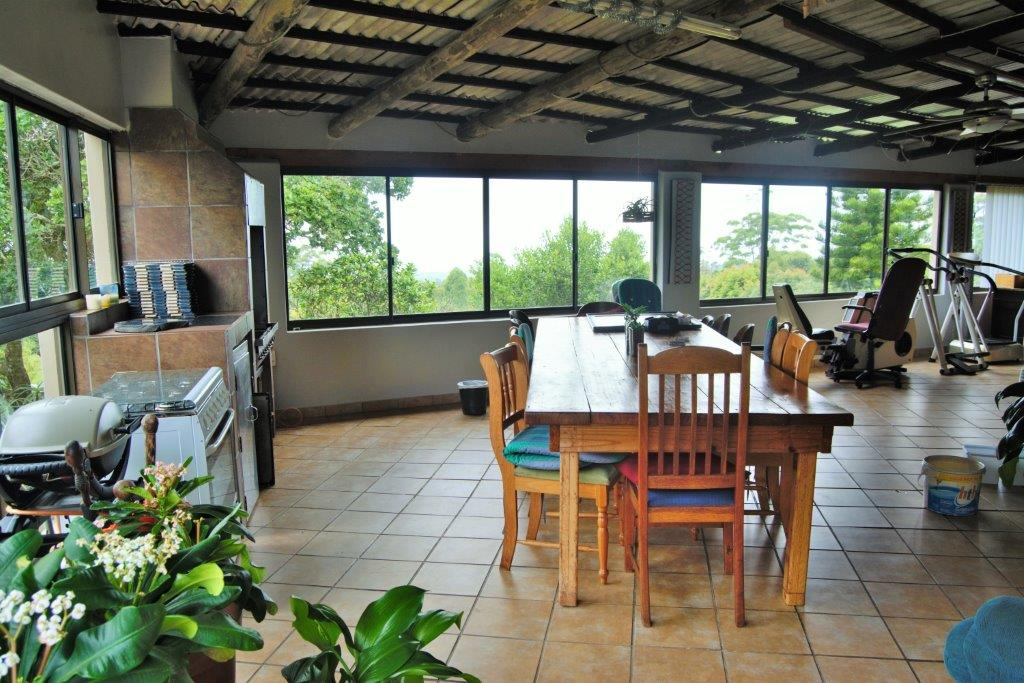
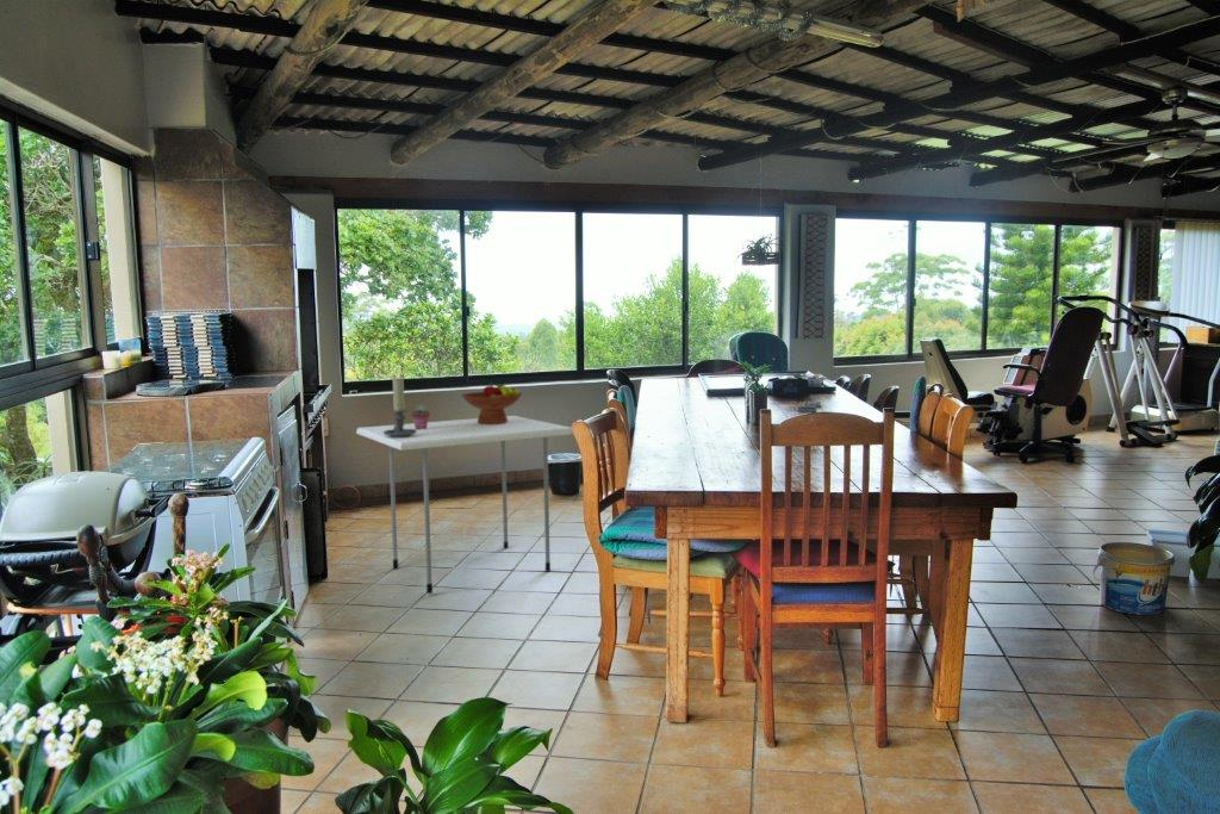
+ candle holder [384,377,416,437]
+ dining table [355,415,574,595]
+ potted succulent [410,404,431,429]
+ fruit bowl [460,380,523,424]
